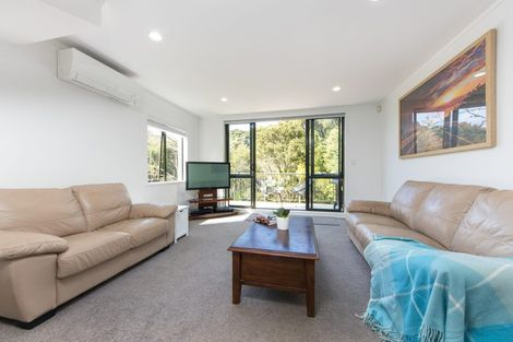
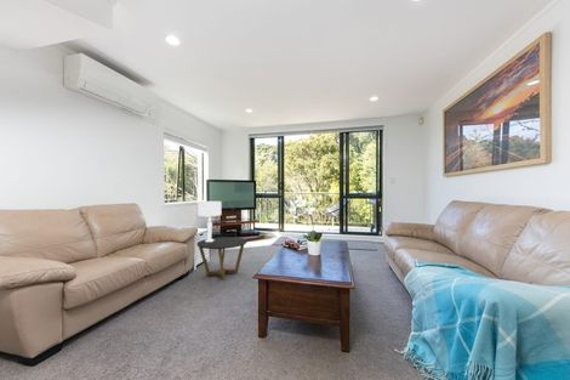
+ table lamp [196,200,222,242]
+ side table [196,236,247,280]
